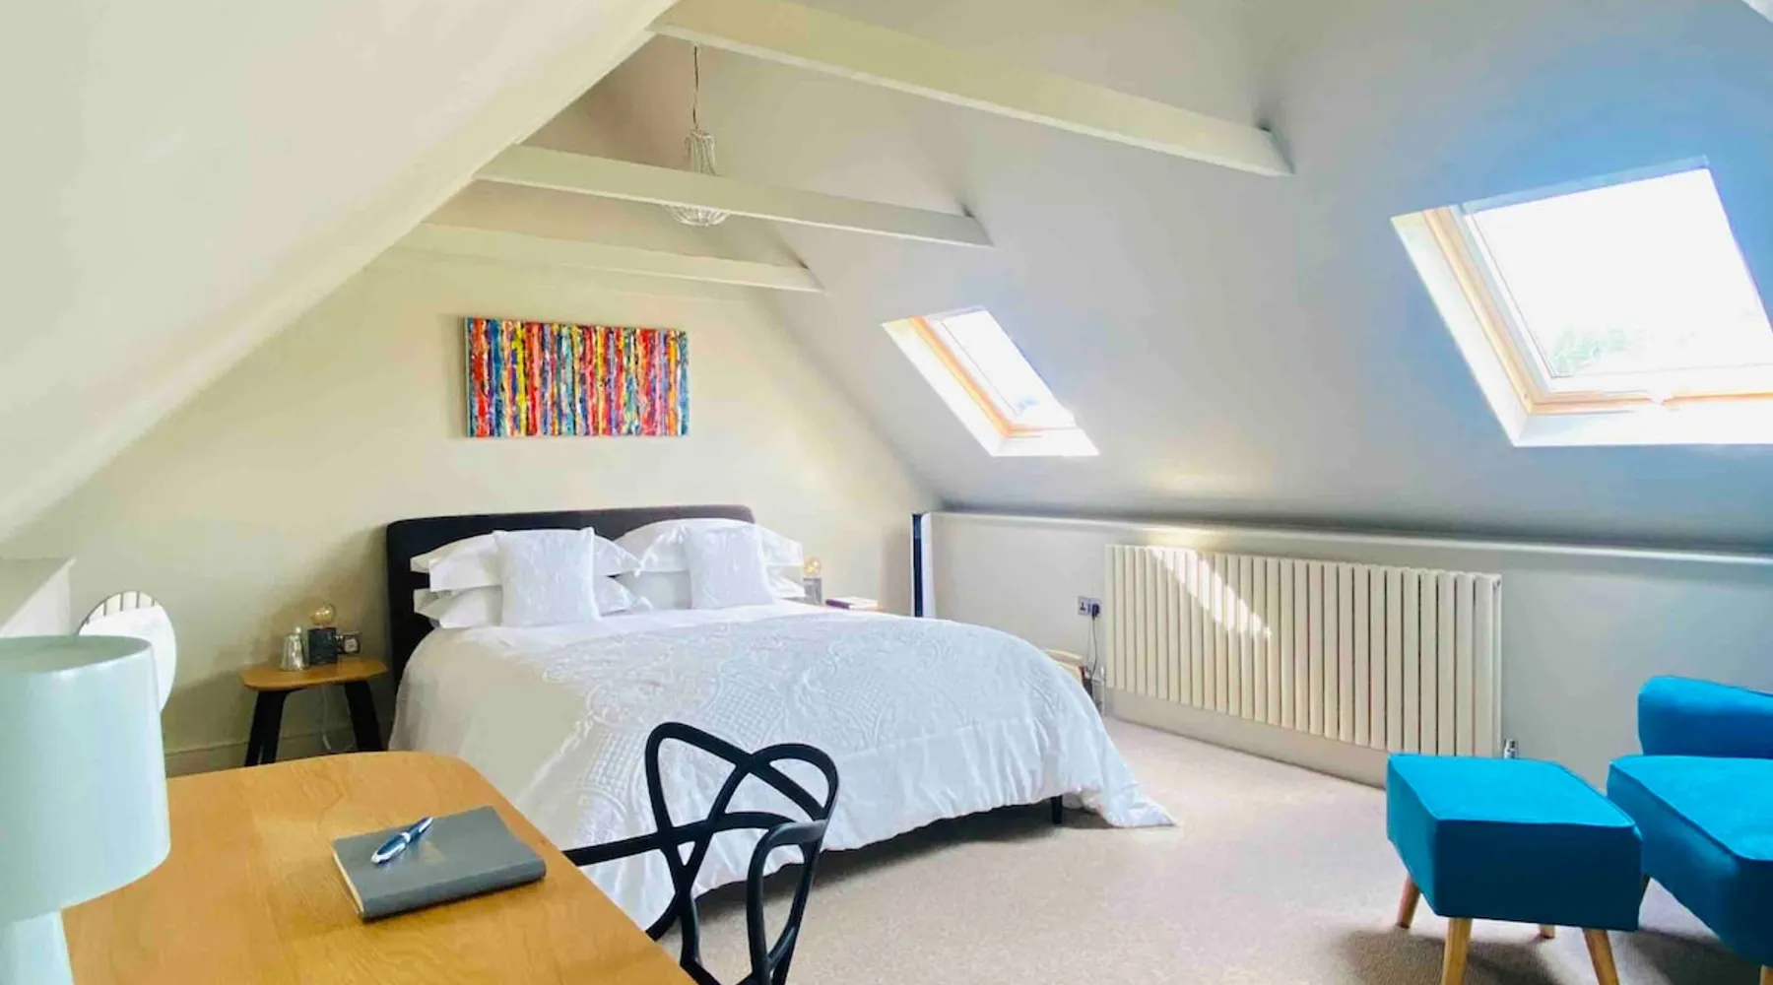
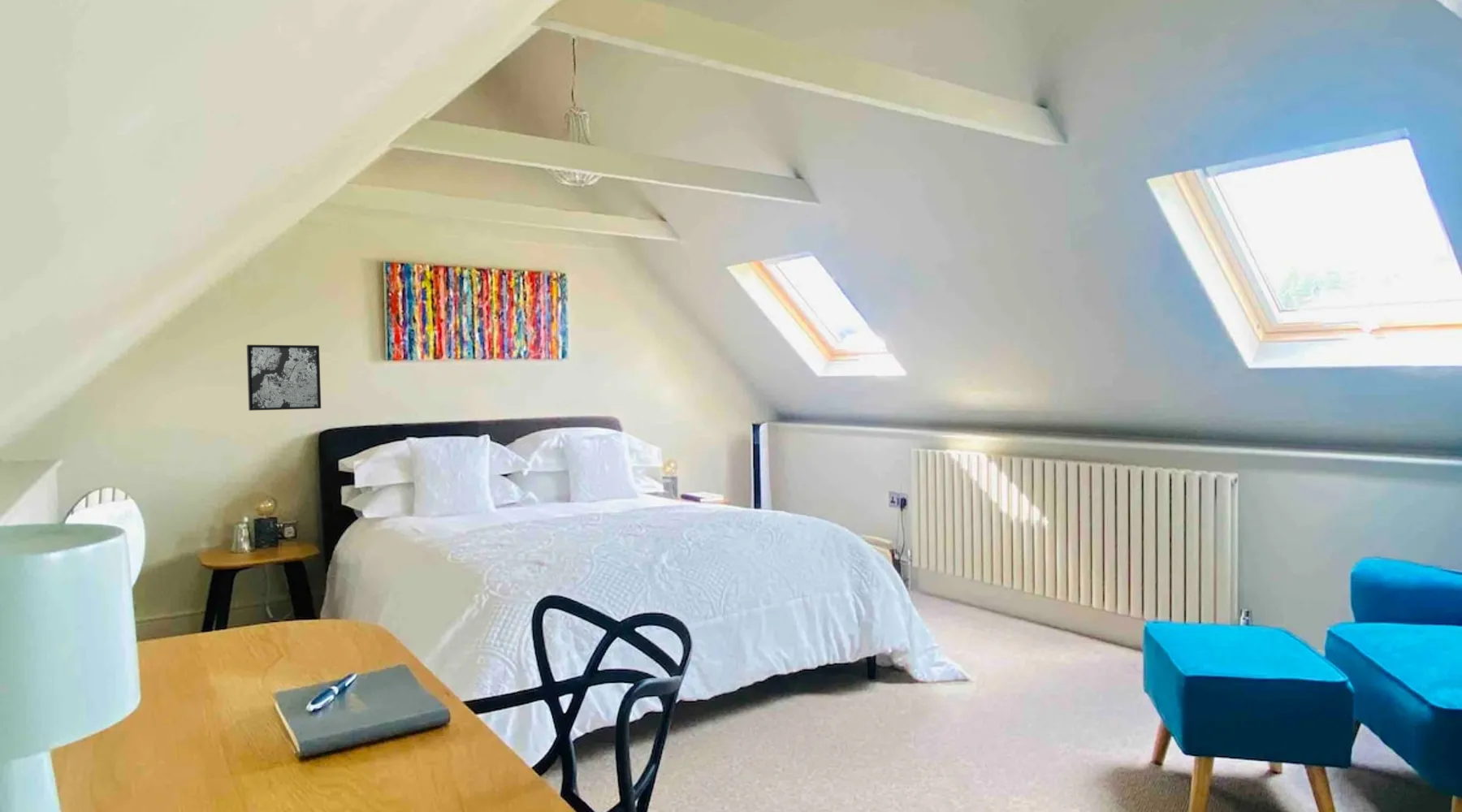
+ wall art [246,344,322,412]
